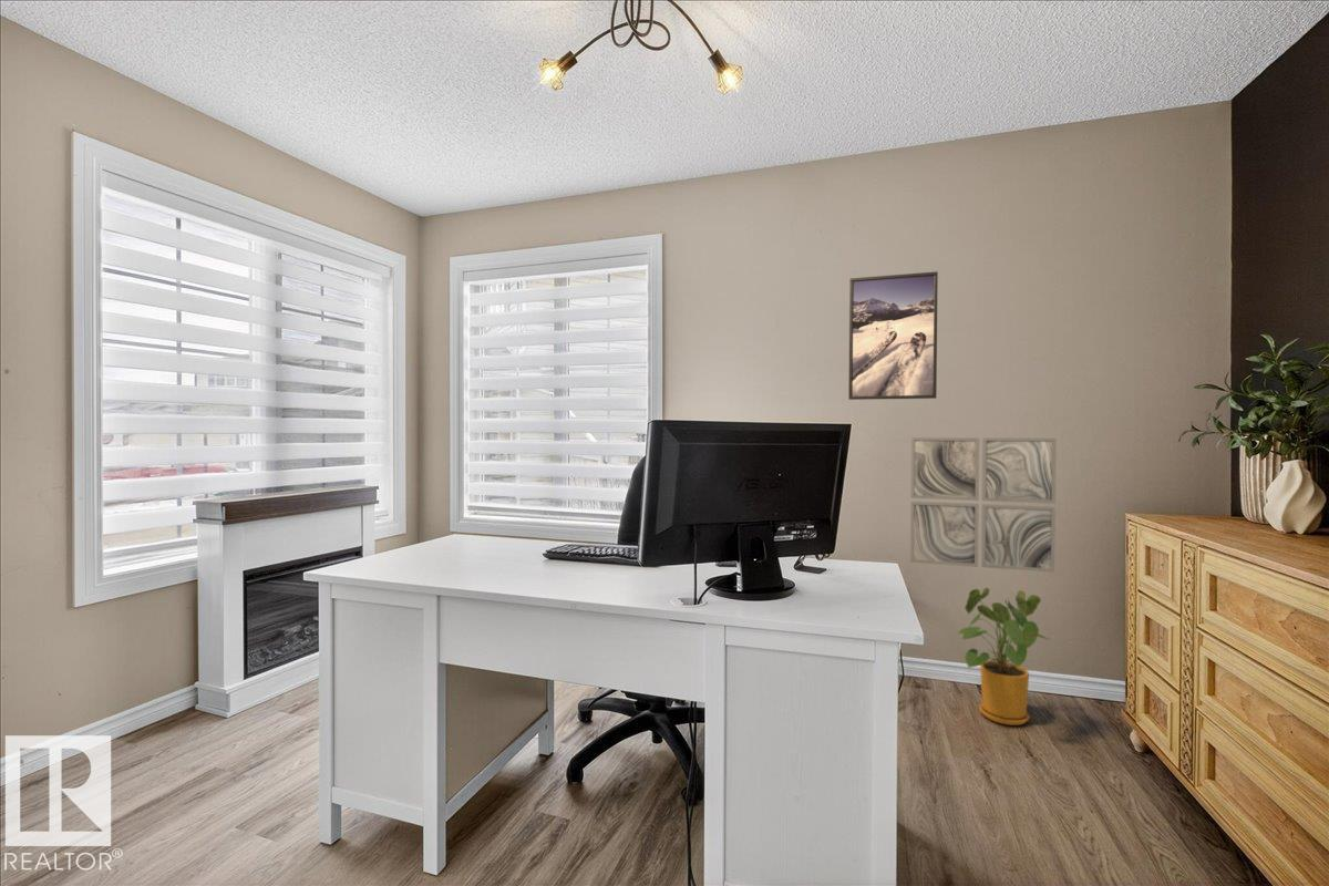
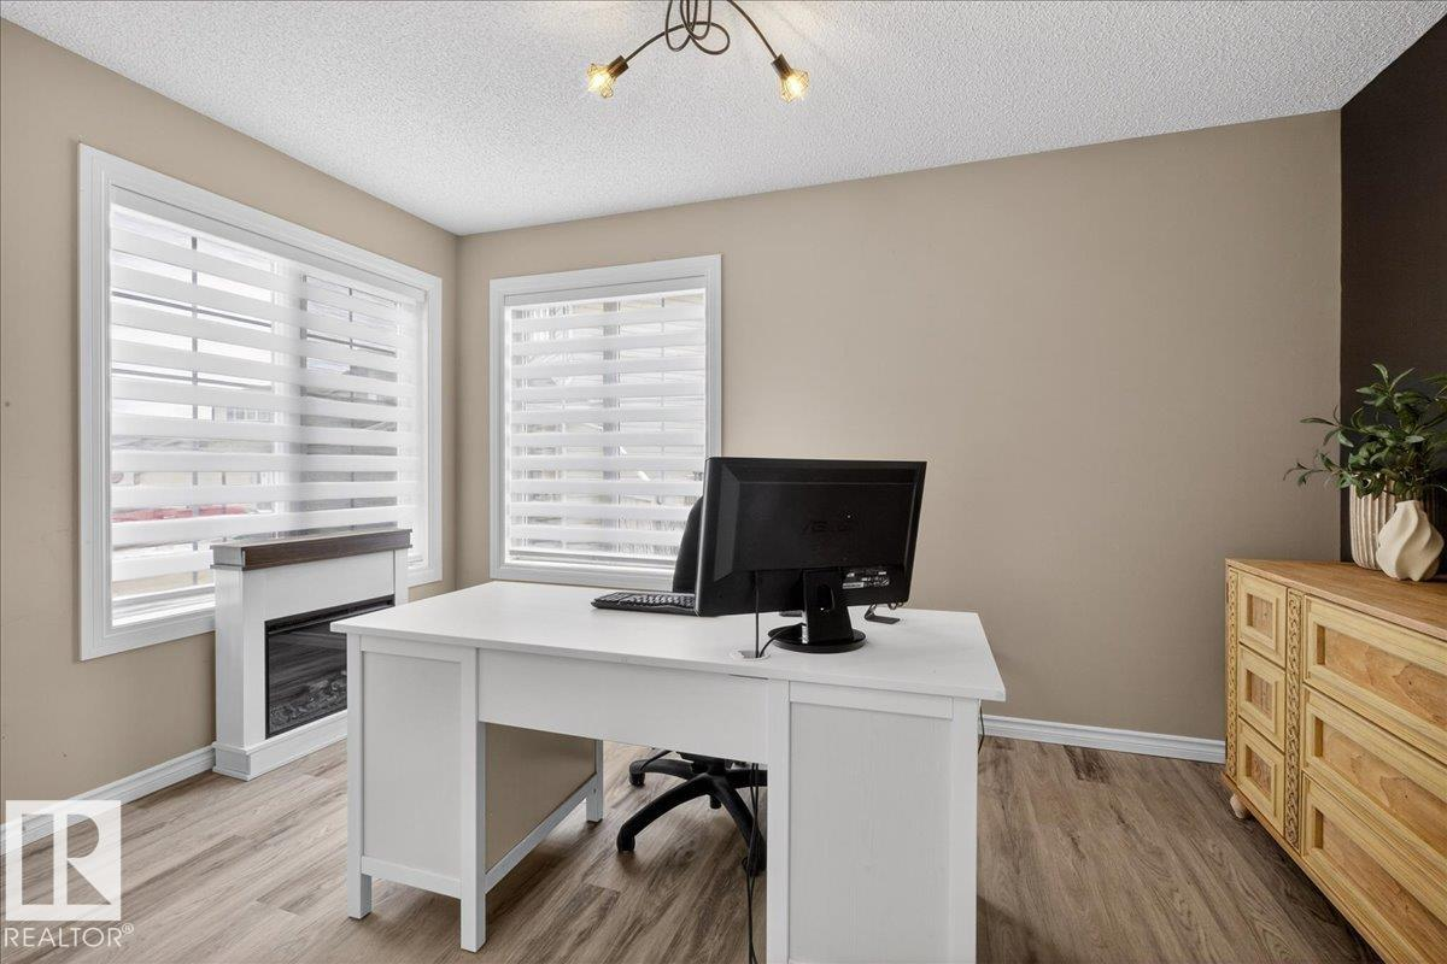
- house plant [957,587,1051,727]
- wall art [909,436,1058,574]
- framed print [847,270,939,401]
